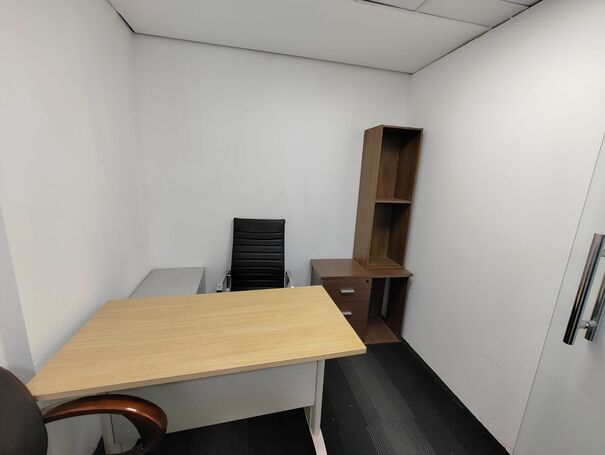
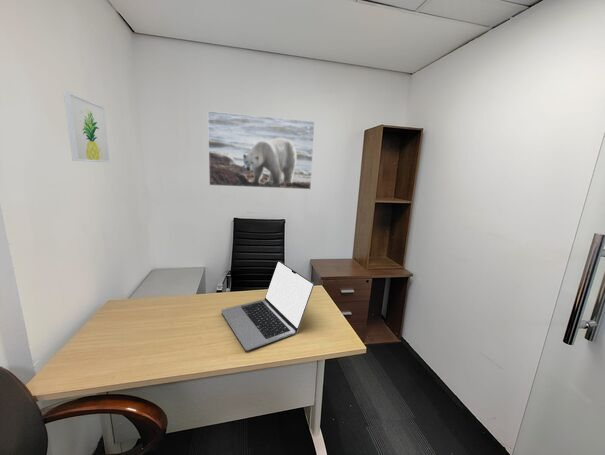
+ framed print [207,110,316,190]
+ wall art [62,90,111,164]
+ laptop [220,260,315,352]
